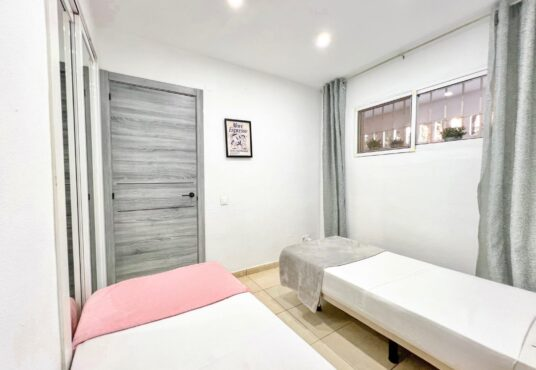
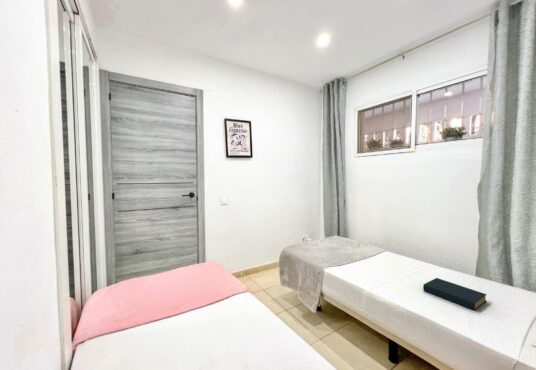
+ hardback book [422,277,488,311]
